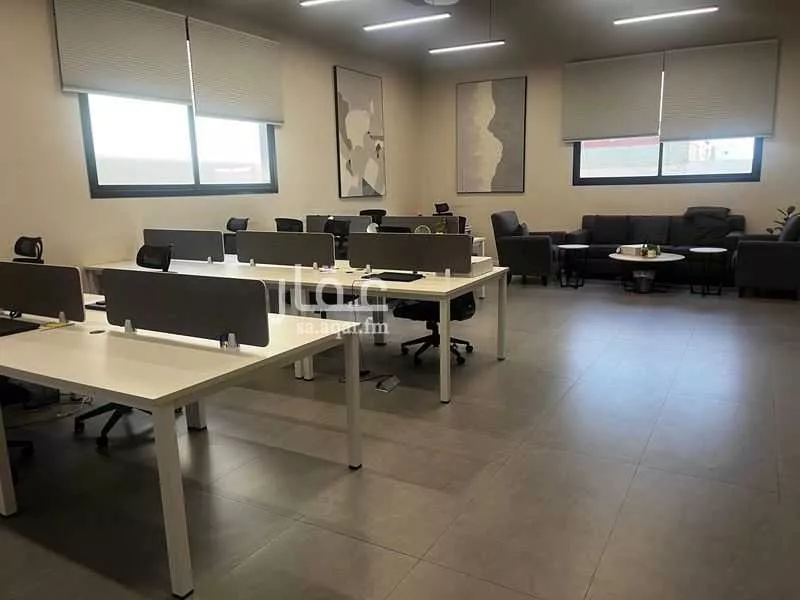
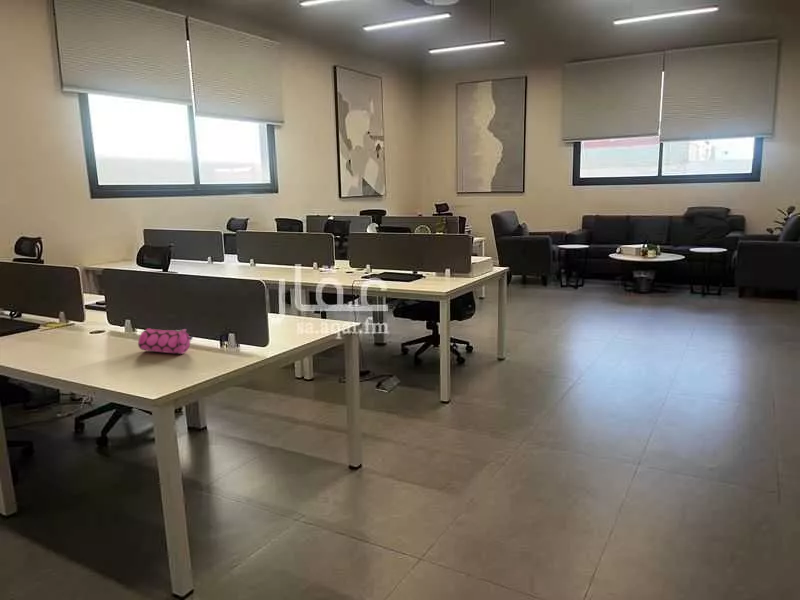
+ pencil case [137,327,194,355]
